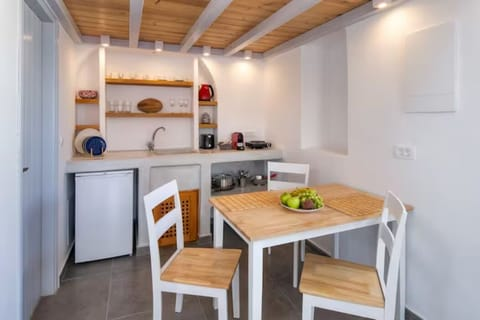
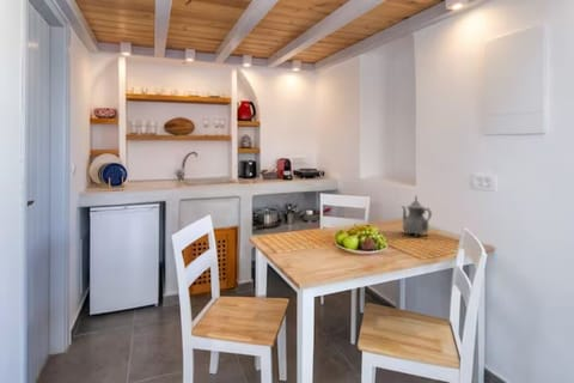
+ teapot [401,195,433,238]
